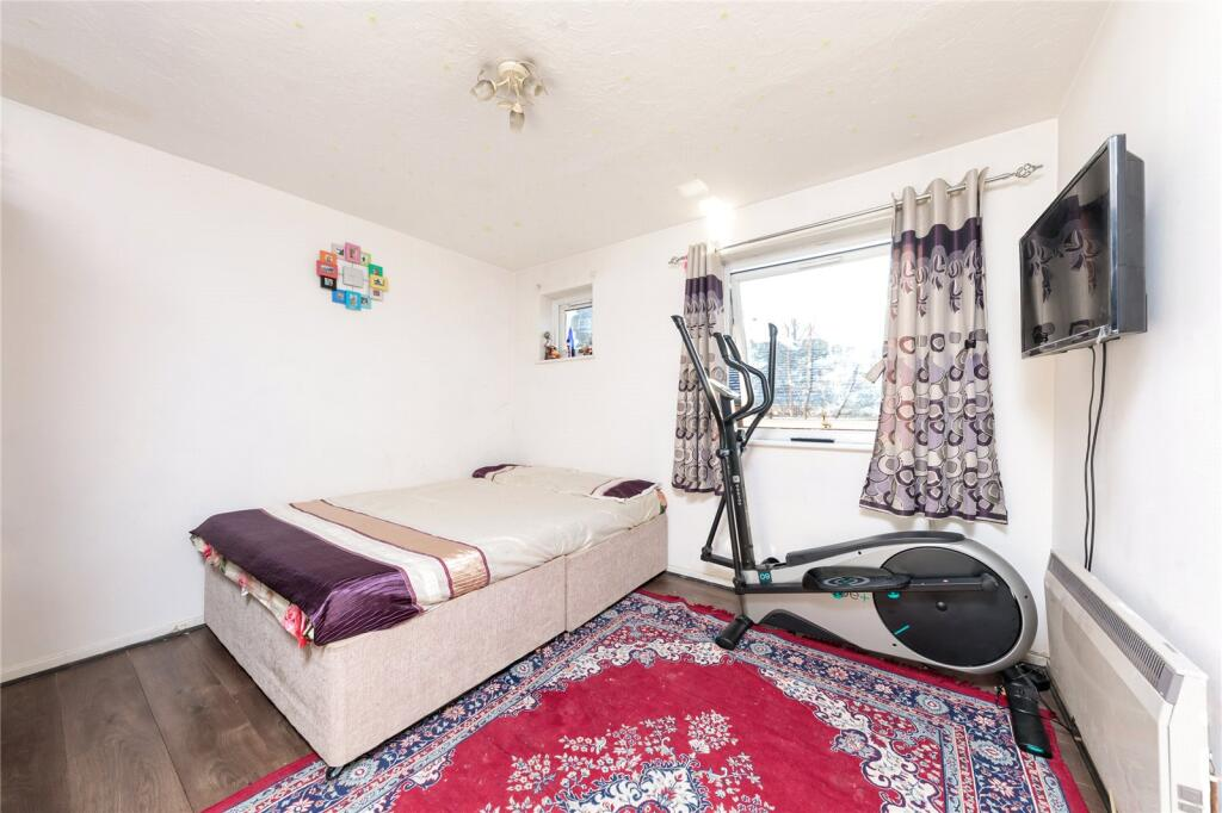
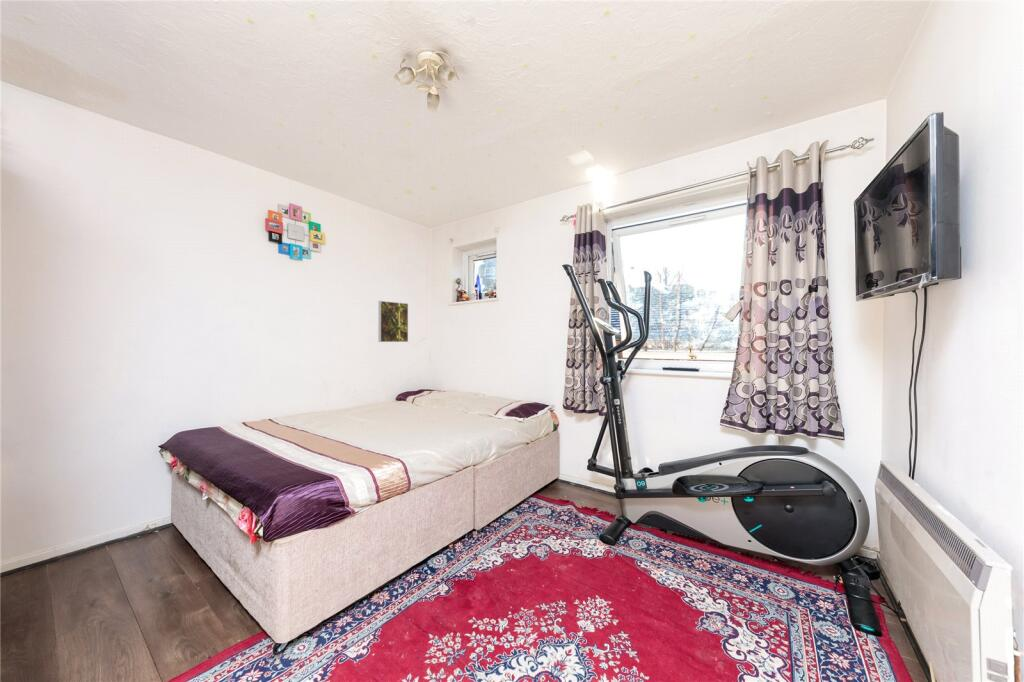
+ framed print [378,300,409,343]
